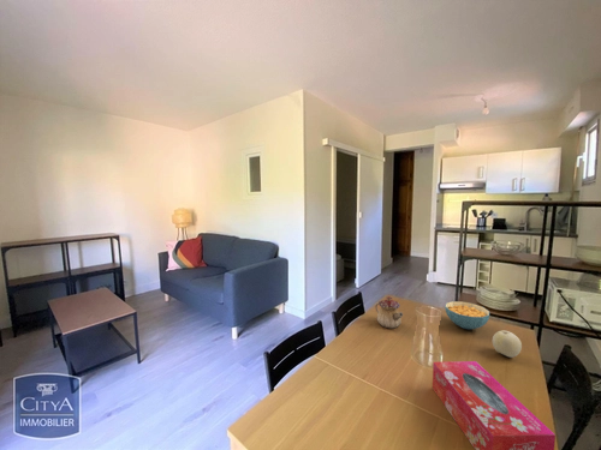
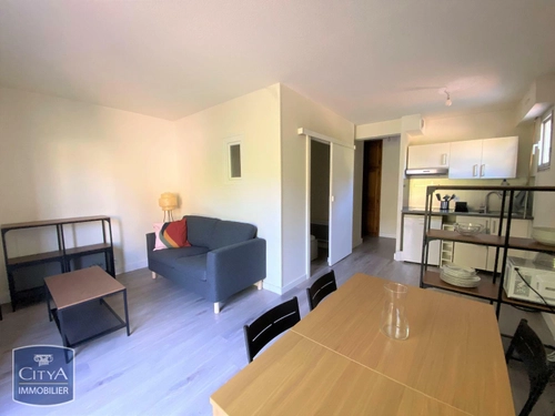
- teapot [374,295,405,330]
- cereal bowl [444,300,490,330]
- fruit [492,329,523,359]
- tissue box [432,360,557,450]
